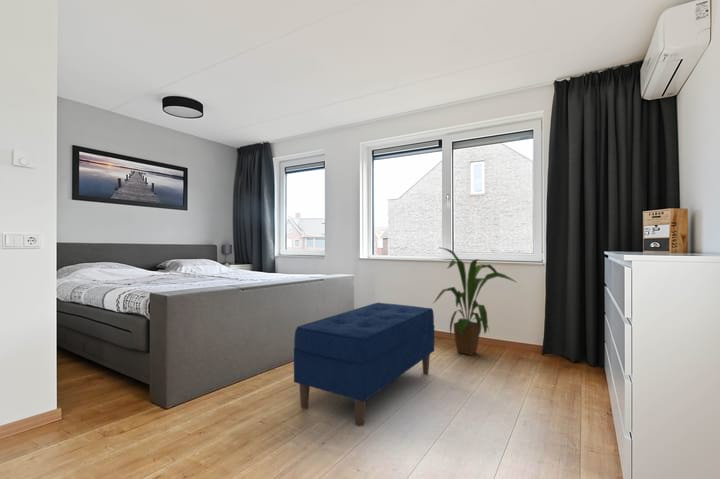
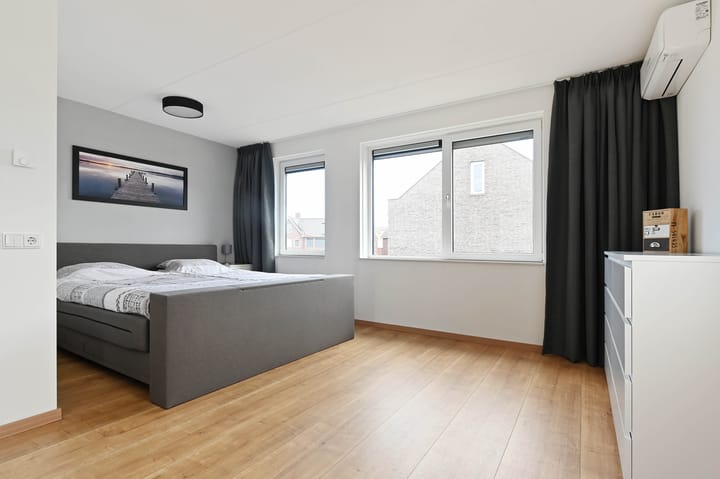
- house plant [433,247,517,356]
- bench [293,302,436,428]
